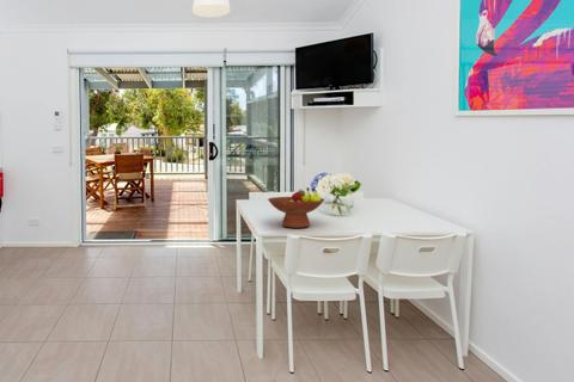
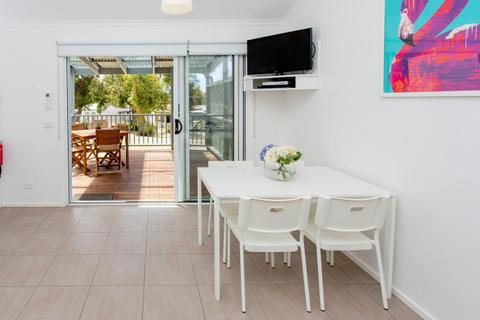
- fruit bowl [267,186,325,229]
